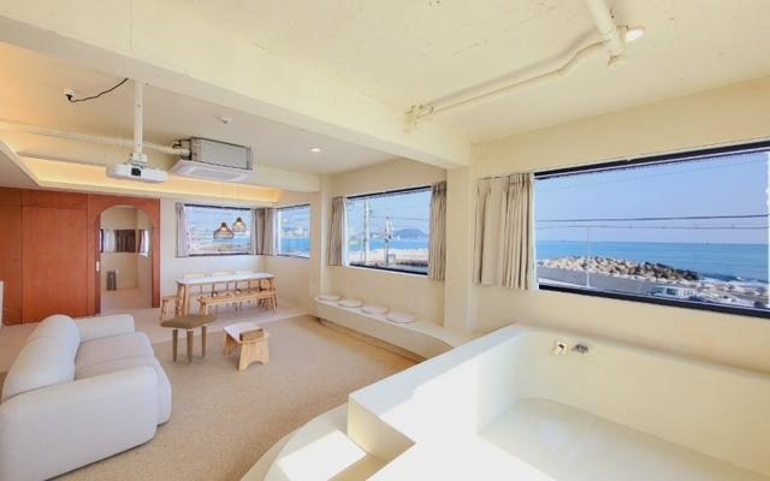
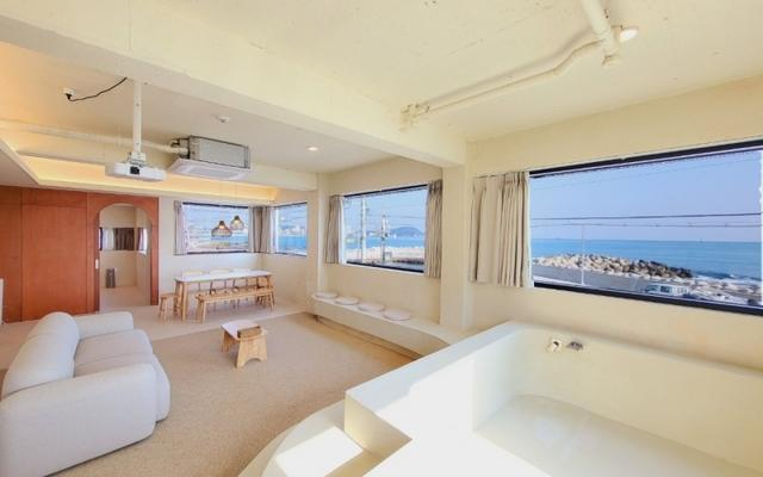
- side table [159,313,218,366]
